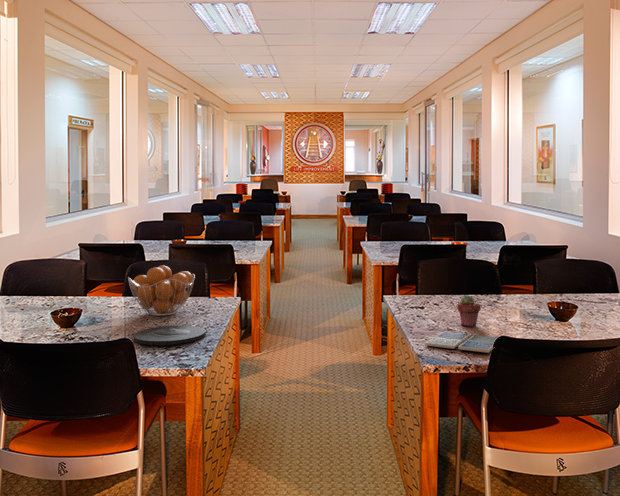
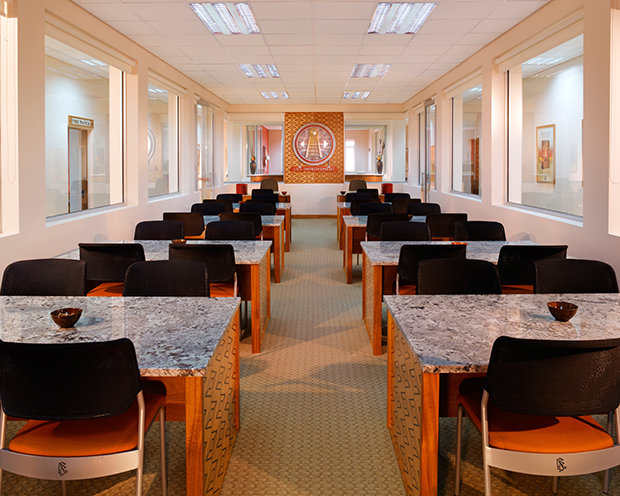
- fruit basket [127,264,196,317]
- potted succulent [456,295,482,328]
- plate [133,324,207,346]
- drink coaster [424,331,499,354]
